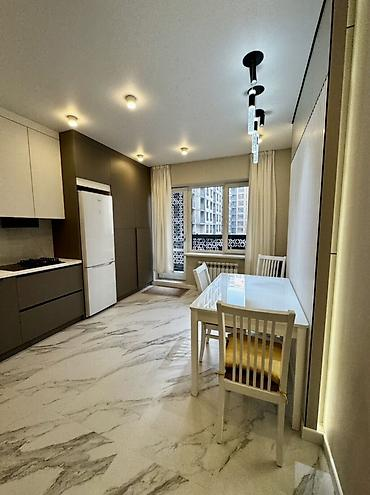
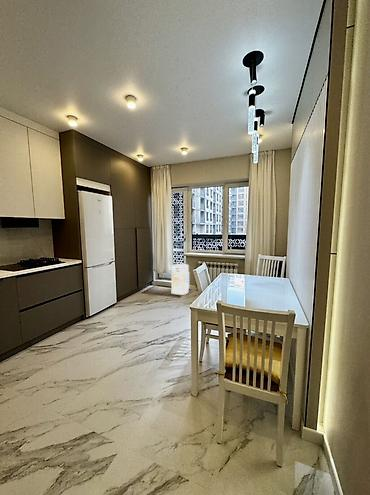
+ air purifier [170,263,190,296]
